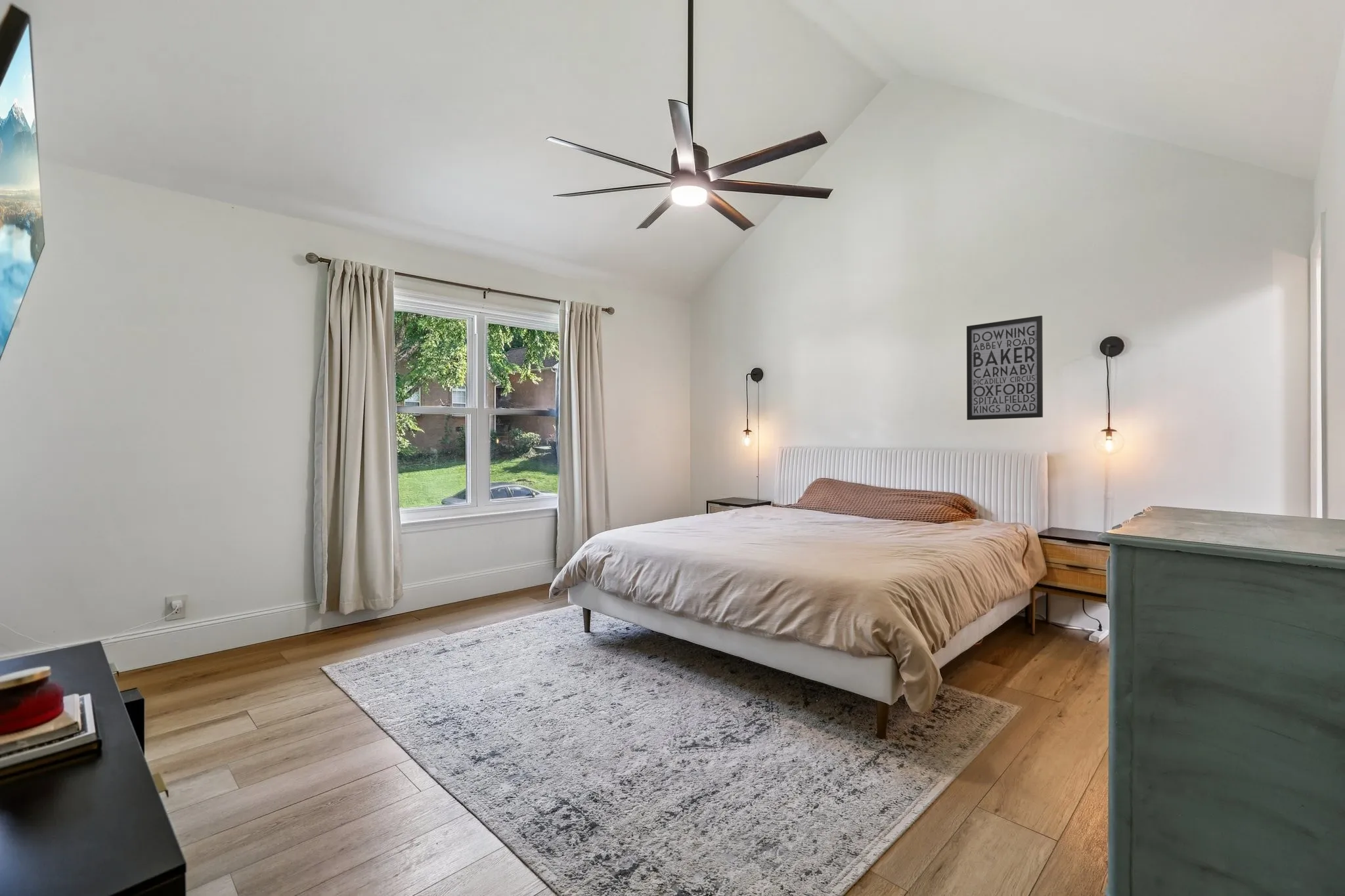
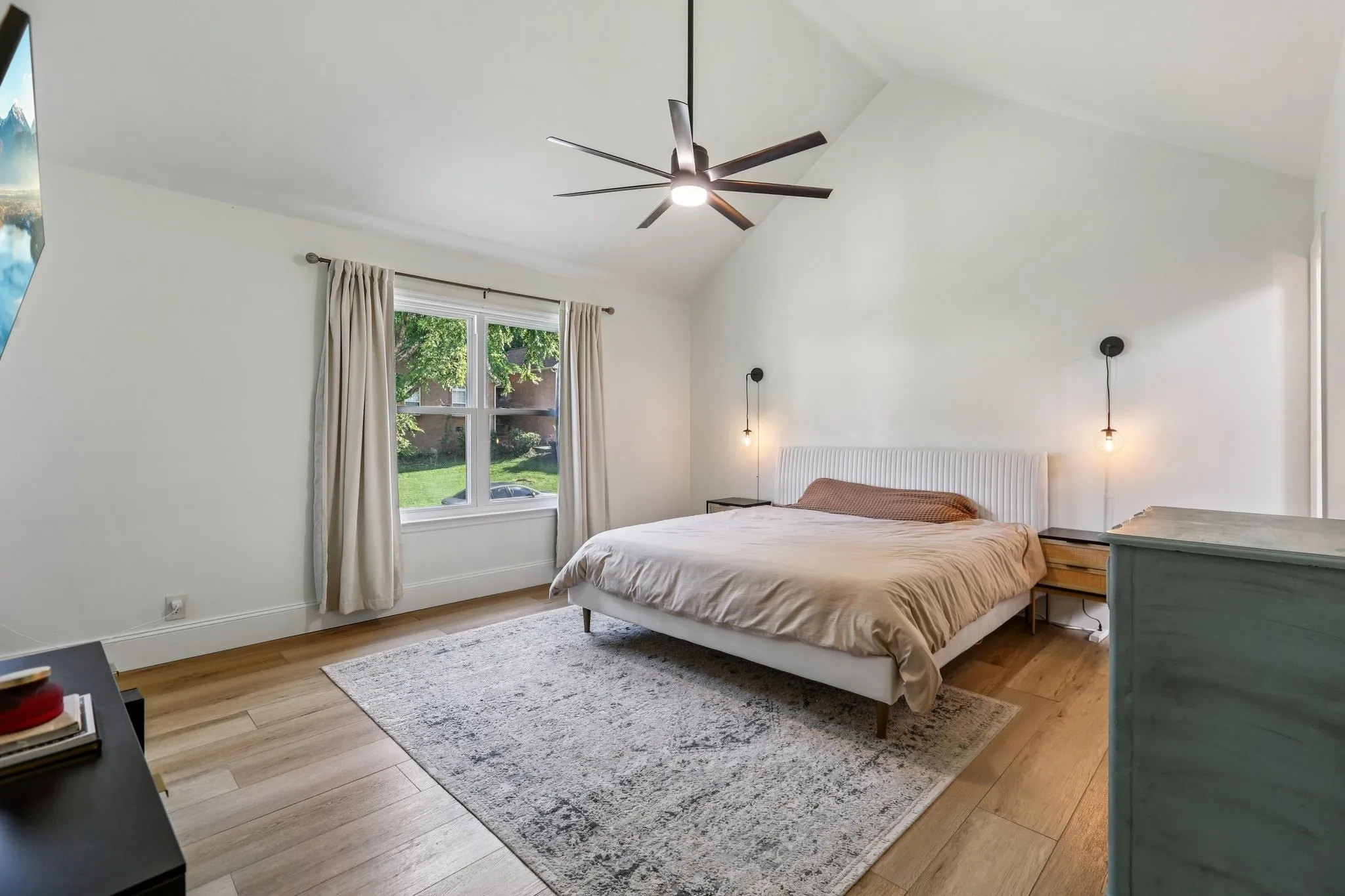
- wall art [966,315,1044,421]
